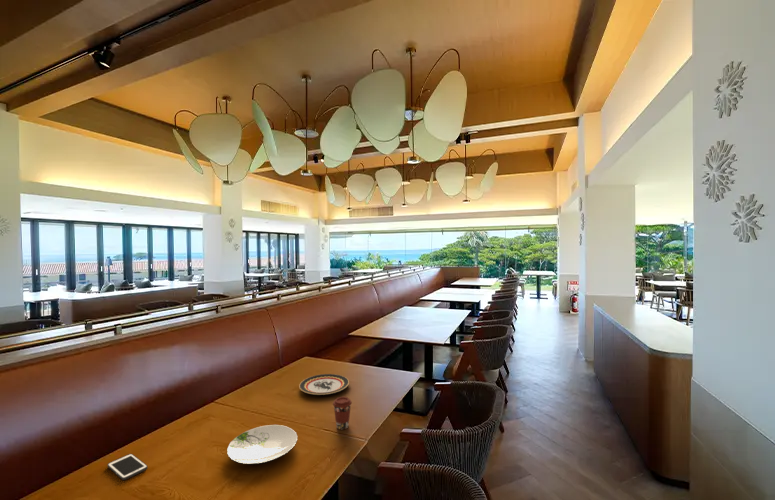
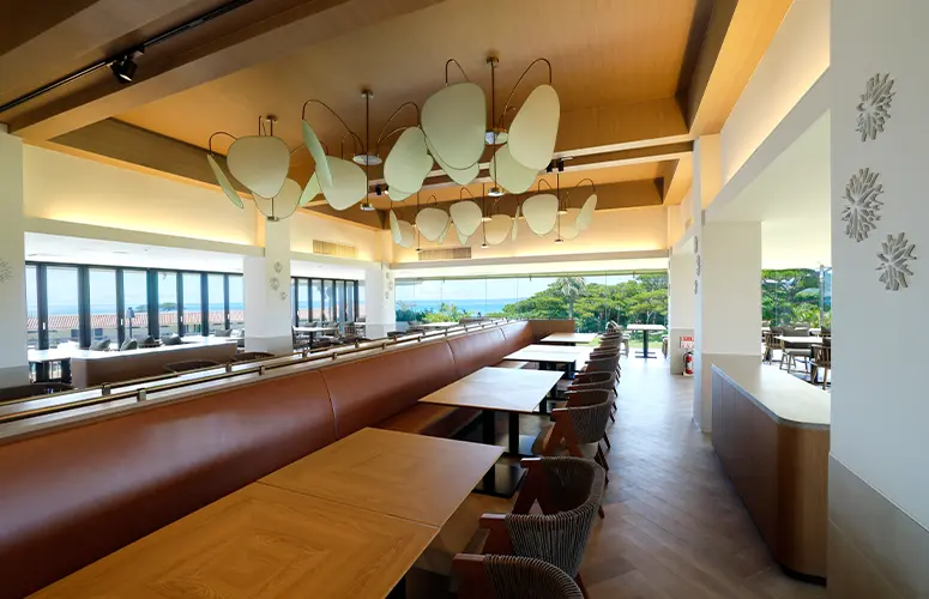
- cell phone [107,453,148,481]
- coffee cup [332,396,353,431]
- plate [298,373,350,396]
- plate [226,424,298,465]
